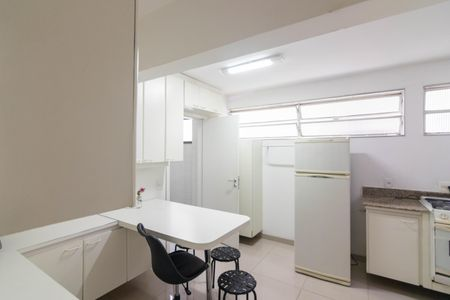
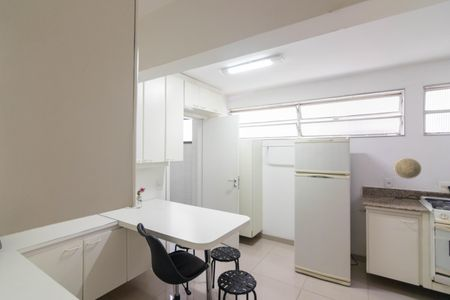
+ decorative plate [393,157,422,180]
